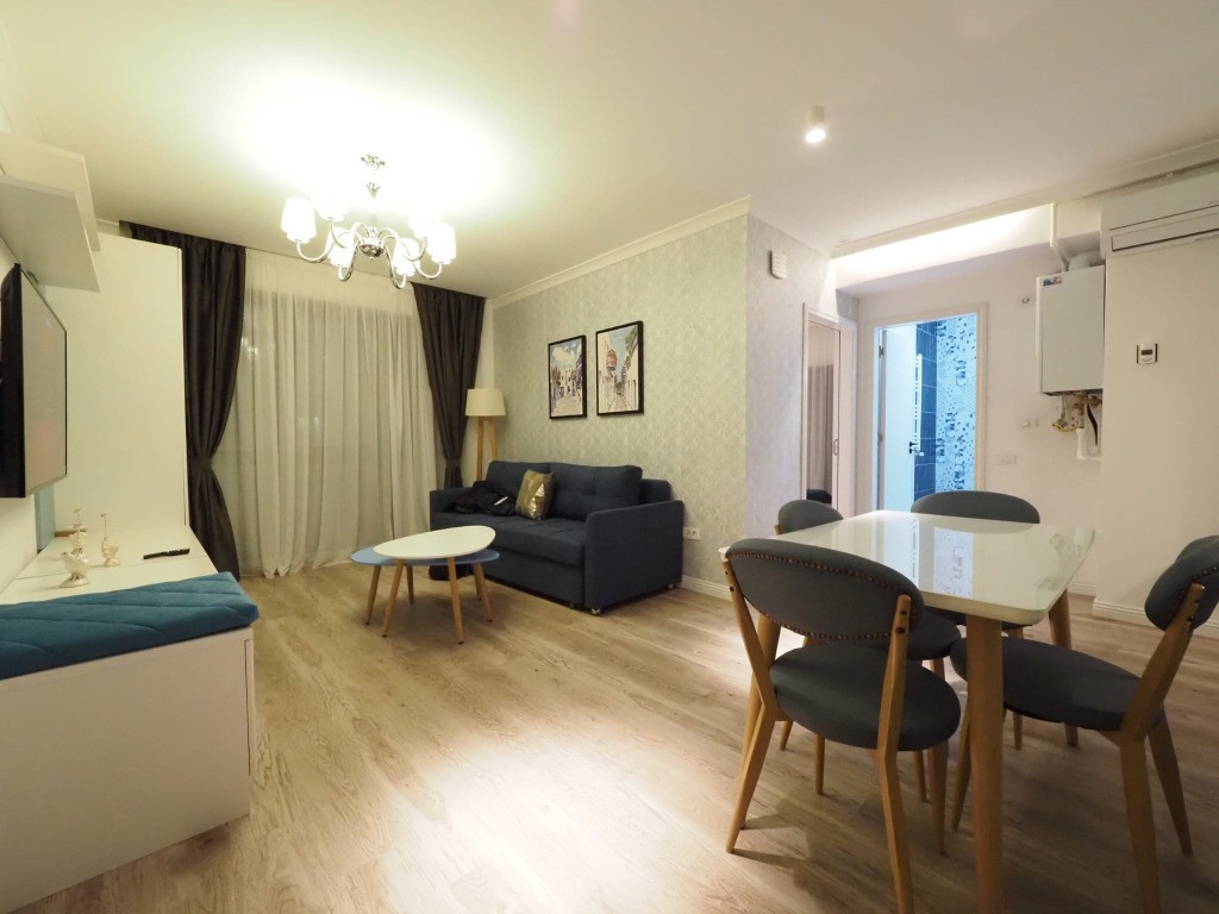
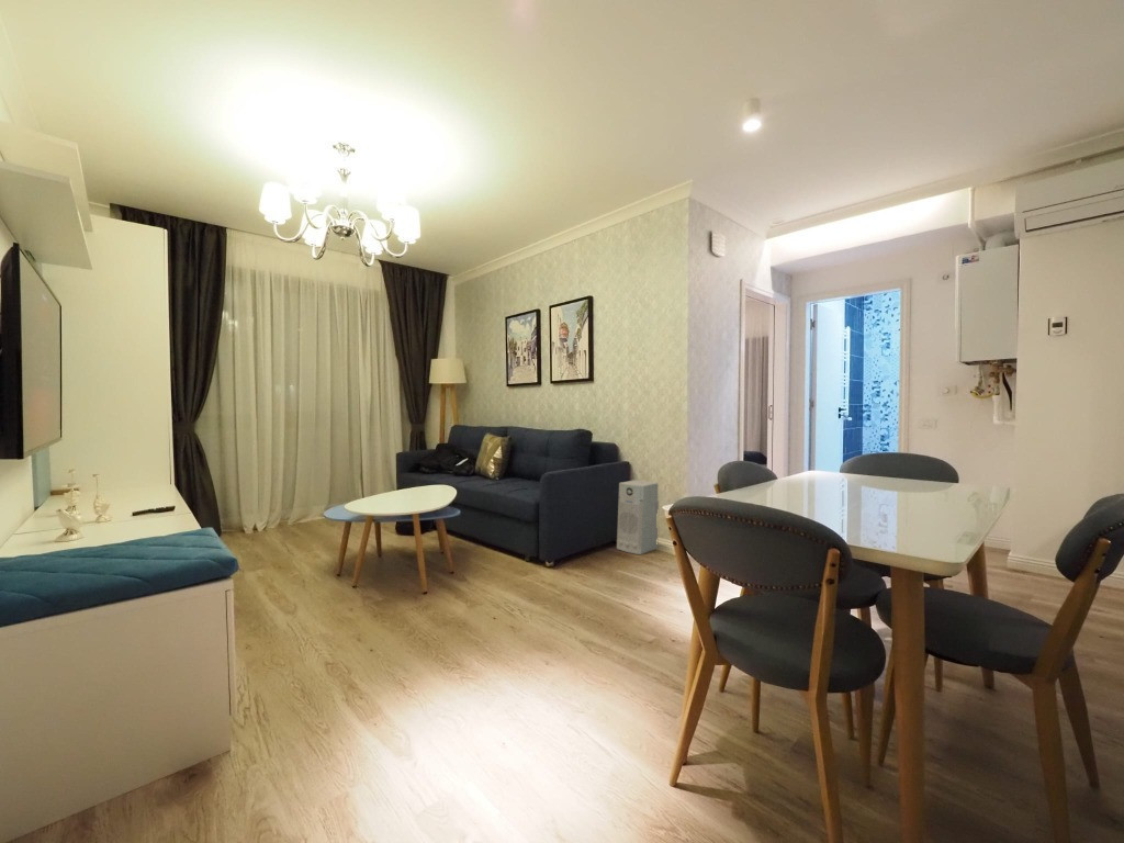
+ air purifier [616,480,660,555]
